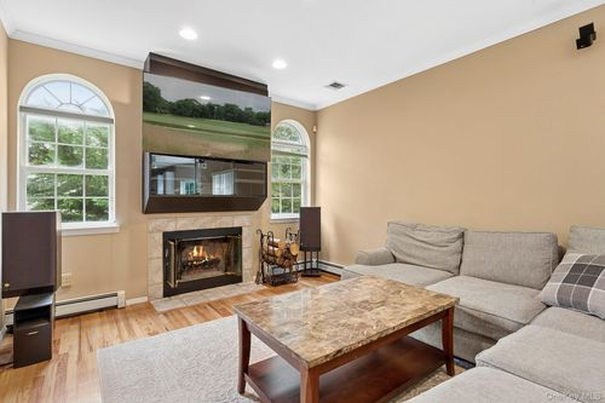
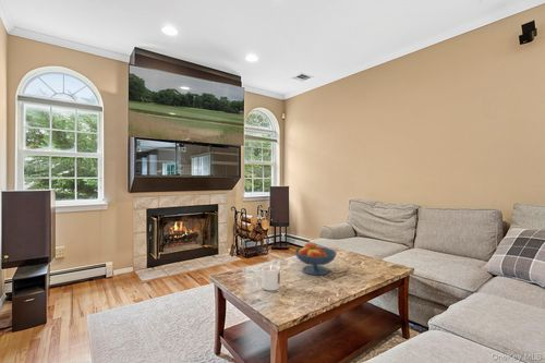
+ fruit bowl [293,241,338,276]
+ candle [261,264,281,292]
